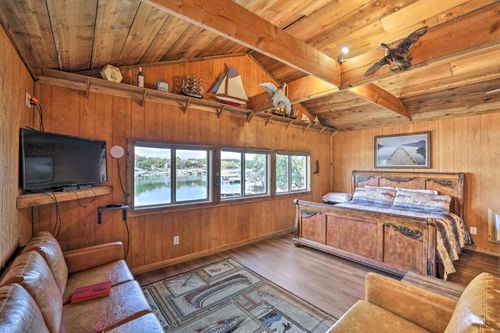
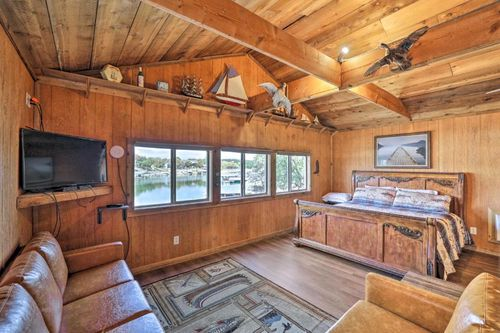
- hardback book [70,280,112,305]
